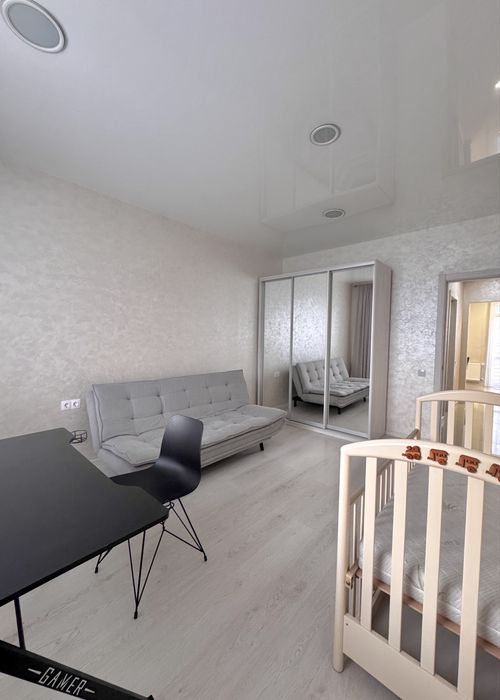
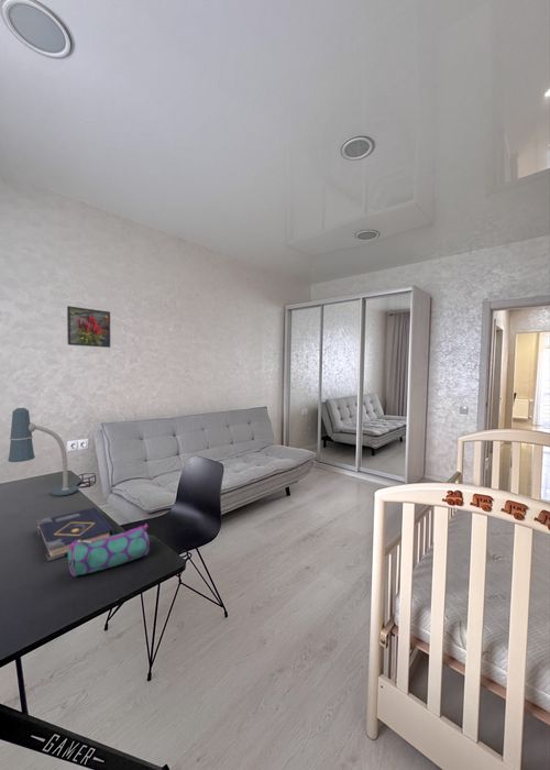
+ pencil case [67,522,151,578]
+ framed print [66,305,111,349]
+ desk lamp [7,407,79,496]
+ book [36,506,116,562]
